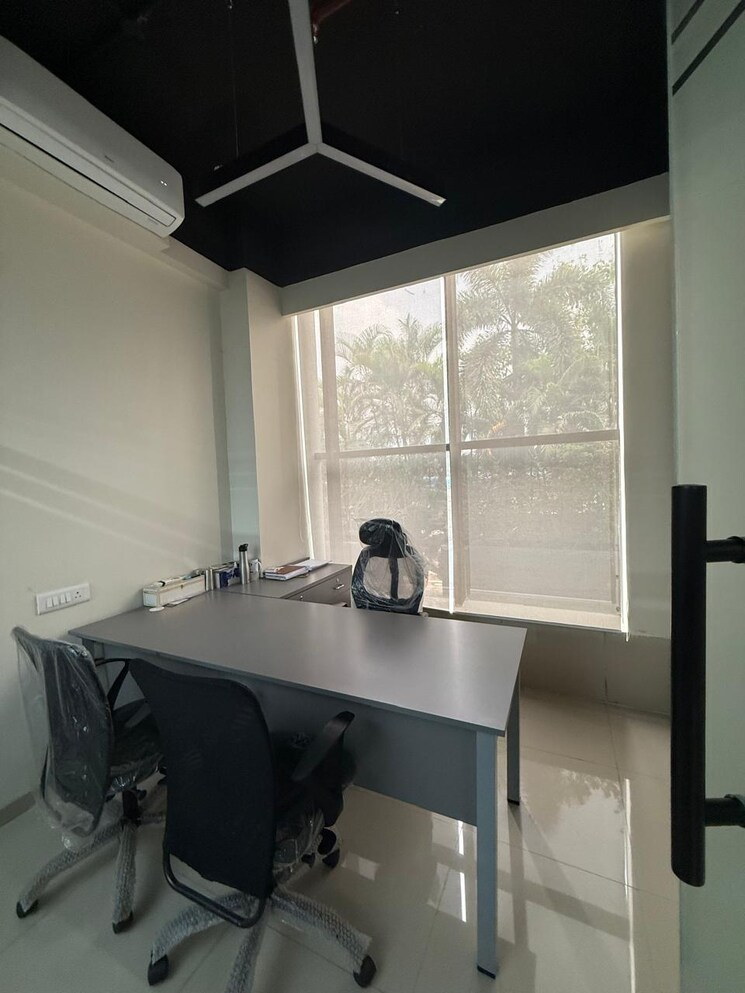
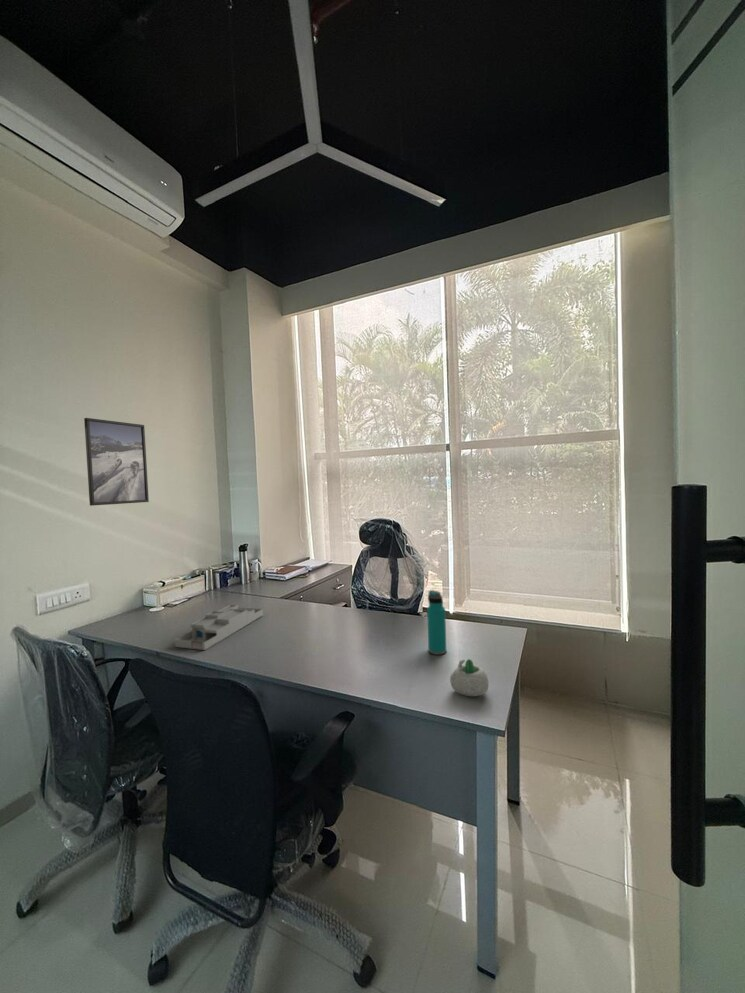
+ water bottle [426,589,447,656]
+ desk organizer [174,604,264,651]
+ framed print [83,417,150,507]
+ succulent planter [449,658,489,697]
